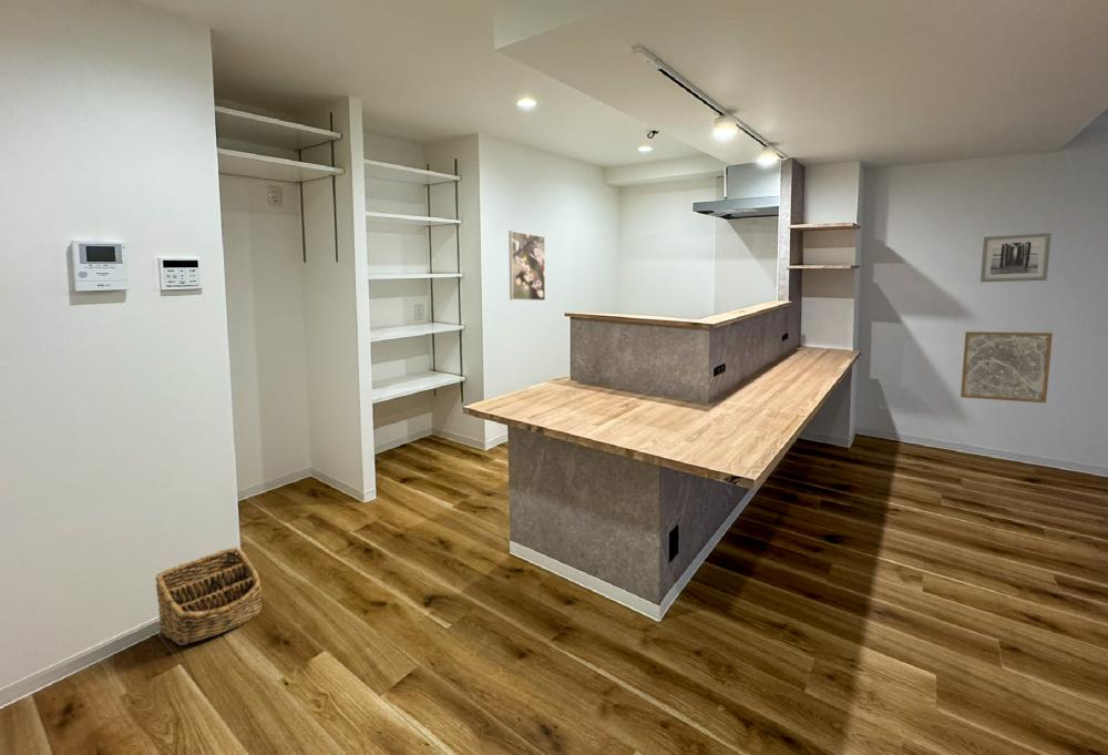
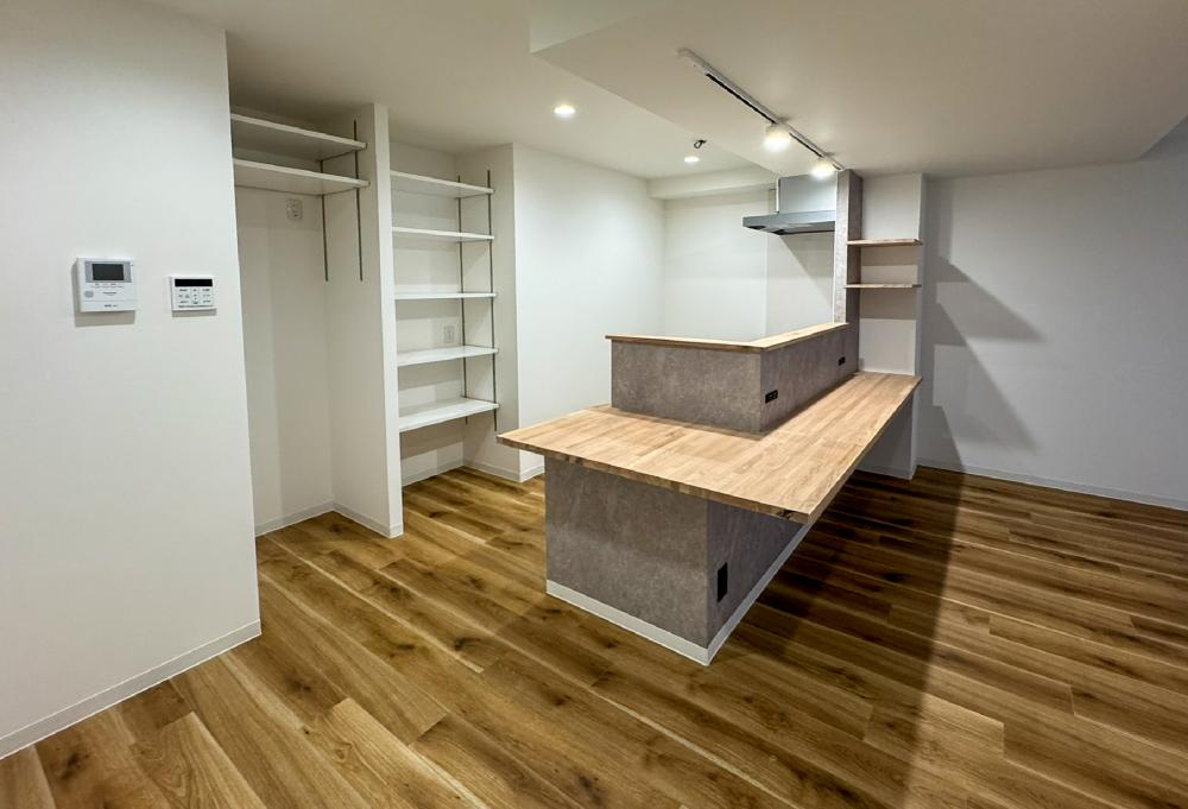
- wall art [979,232,1053,284]
- basket [154,547,264,646]
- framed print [507,229,546,302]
- wall art [960,330,1054,404]
